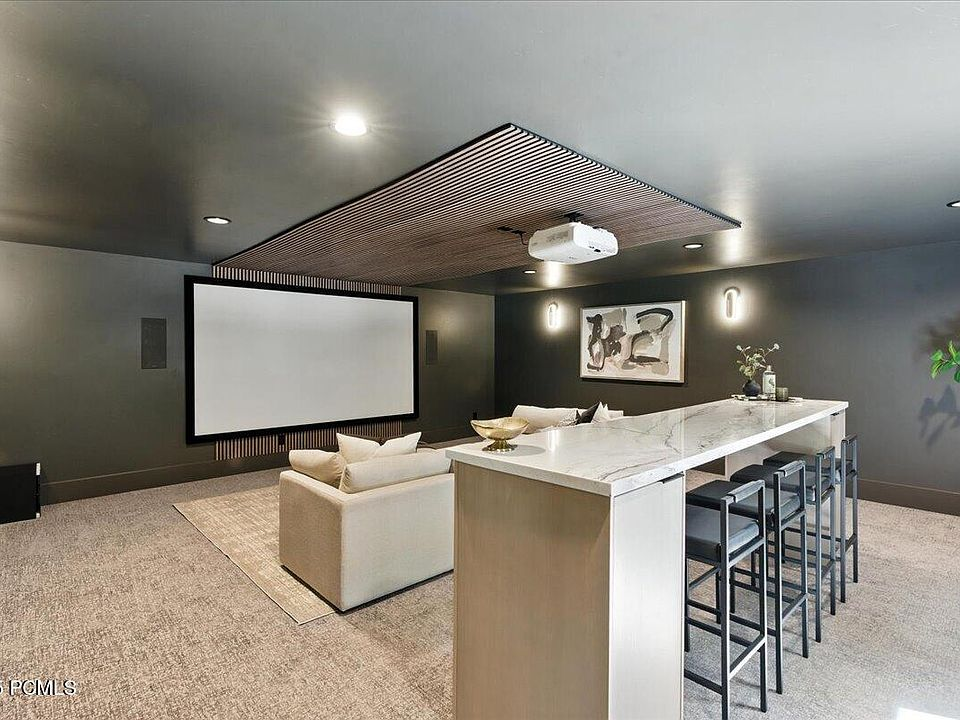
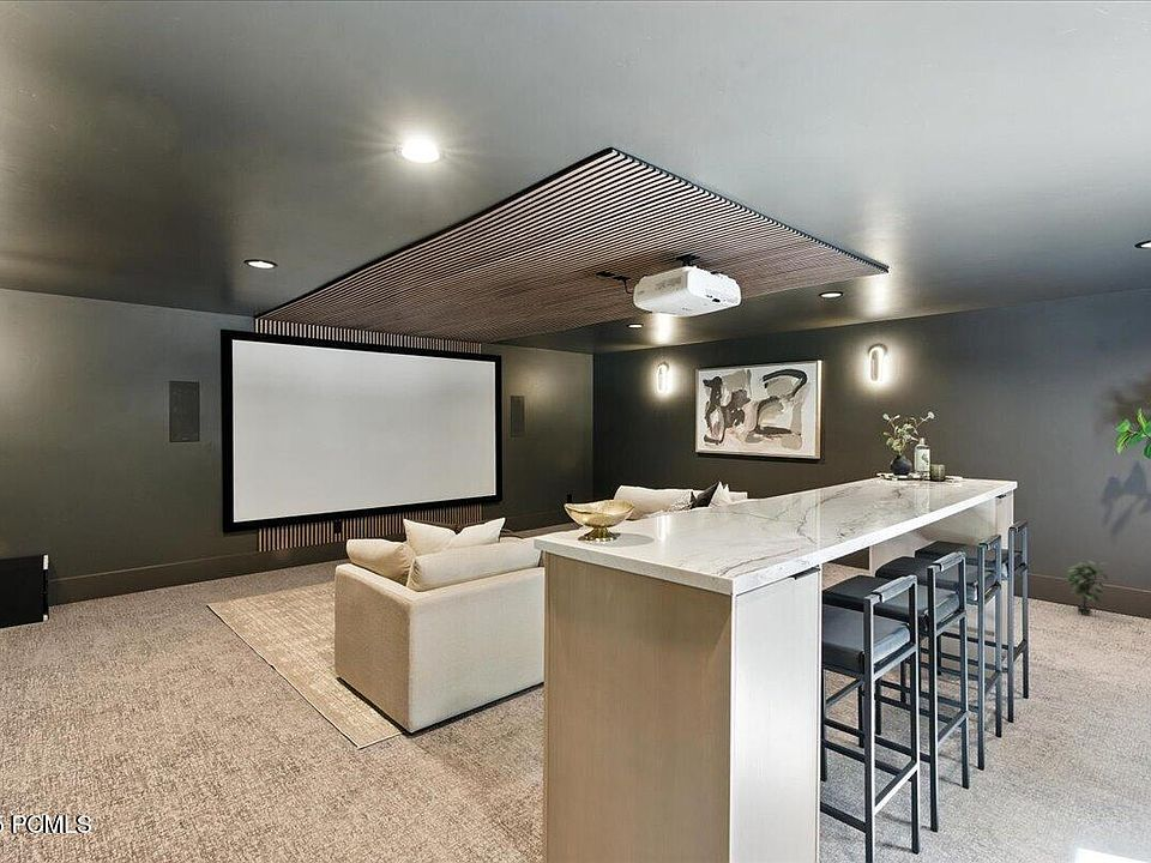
+ potted plant [1062,560,1109,615]
